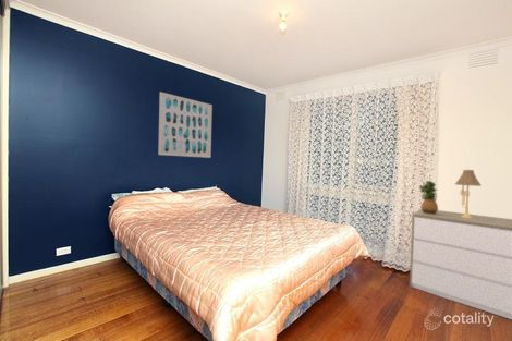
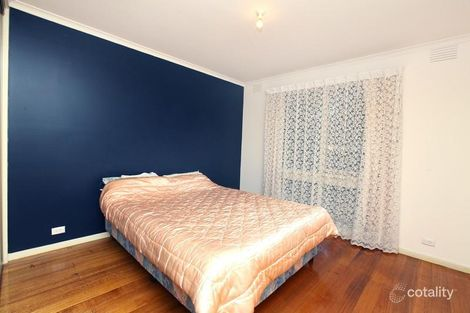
- dresser [409,208,512,320]
- table lamp [454,166,483,218]
- wall art [157,90,214,159]
- potted plant [417,180,439,215]
